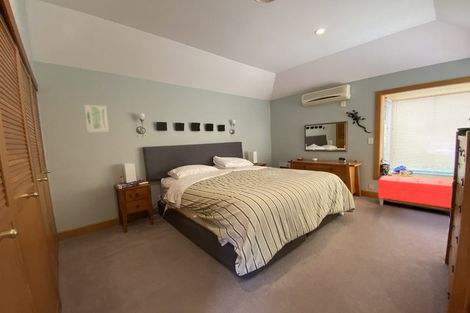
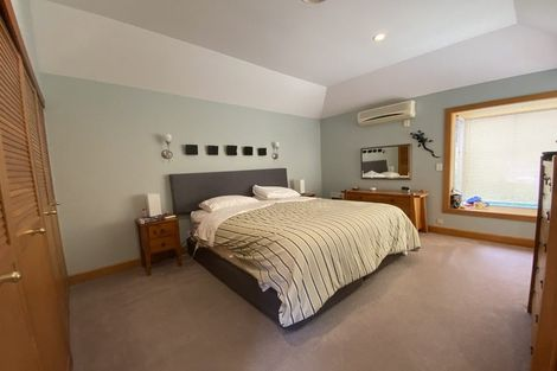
- bench [377,174,454,209]
- wall art [83,104,110,133]
